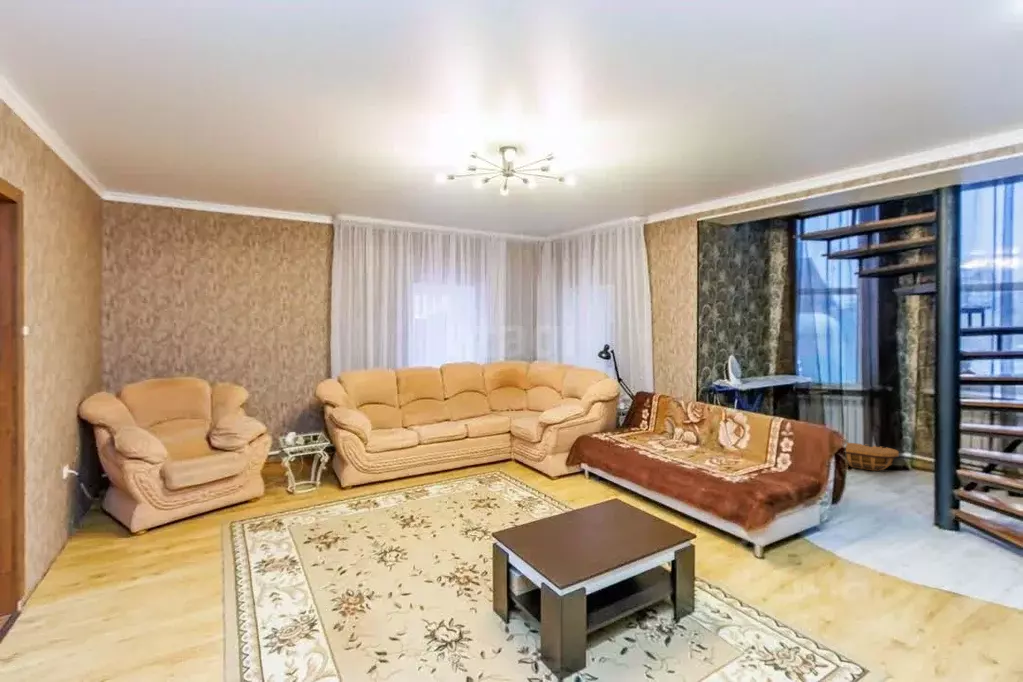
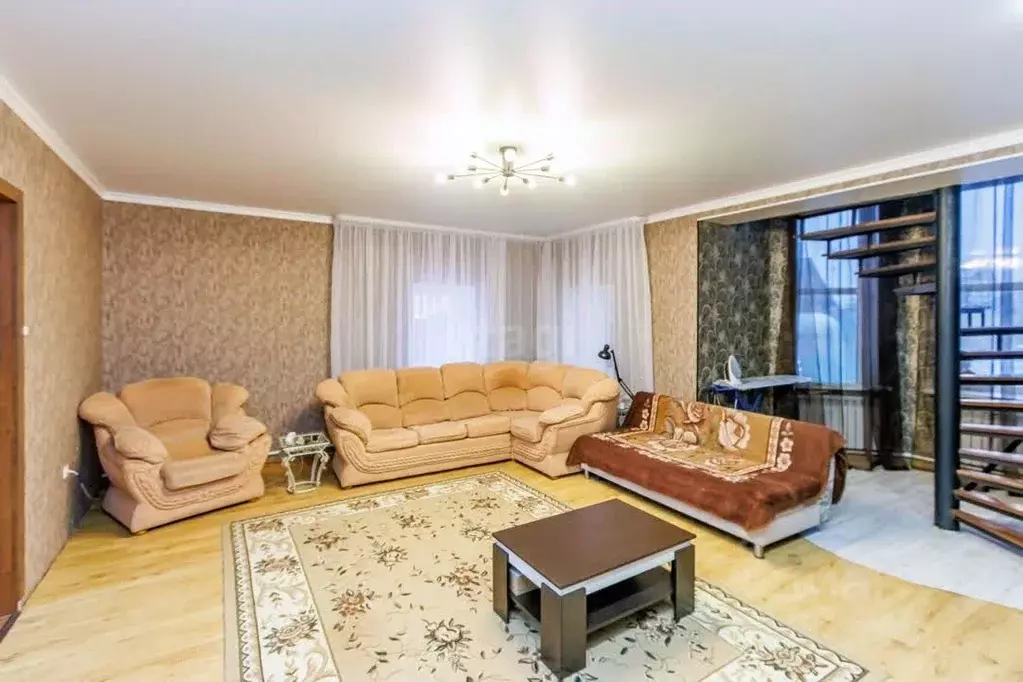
- basket [845,442,900,472]
